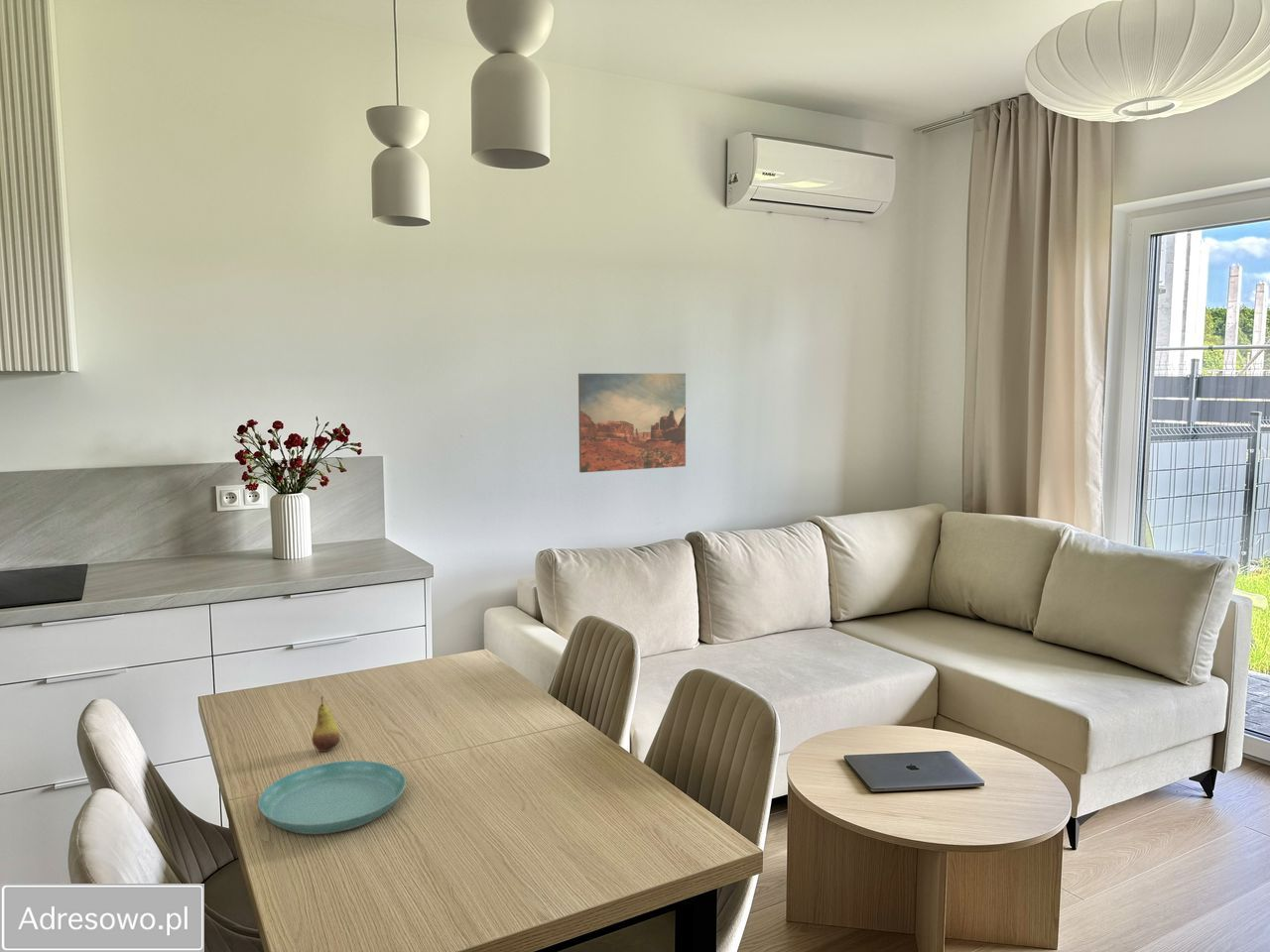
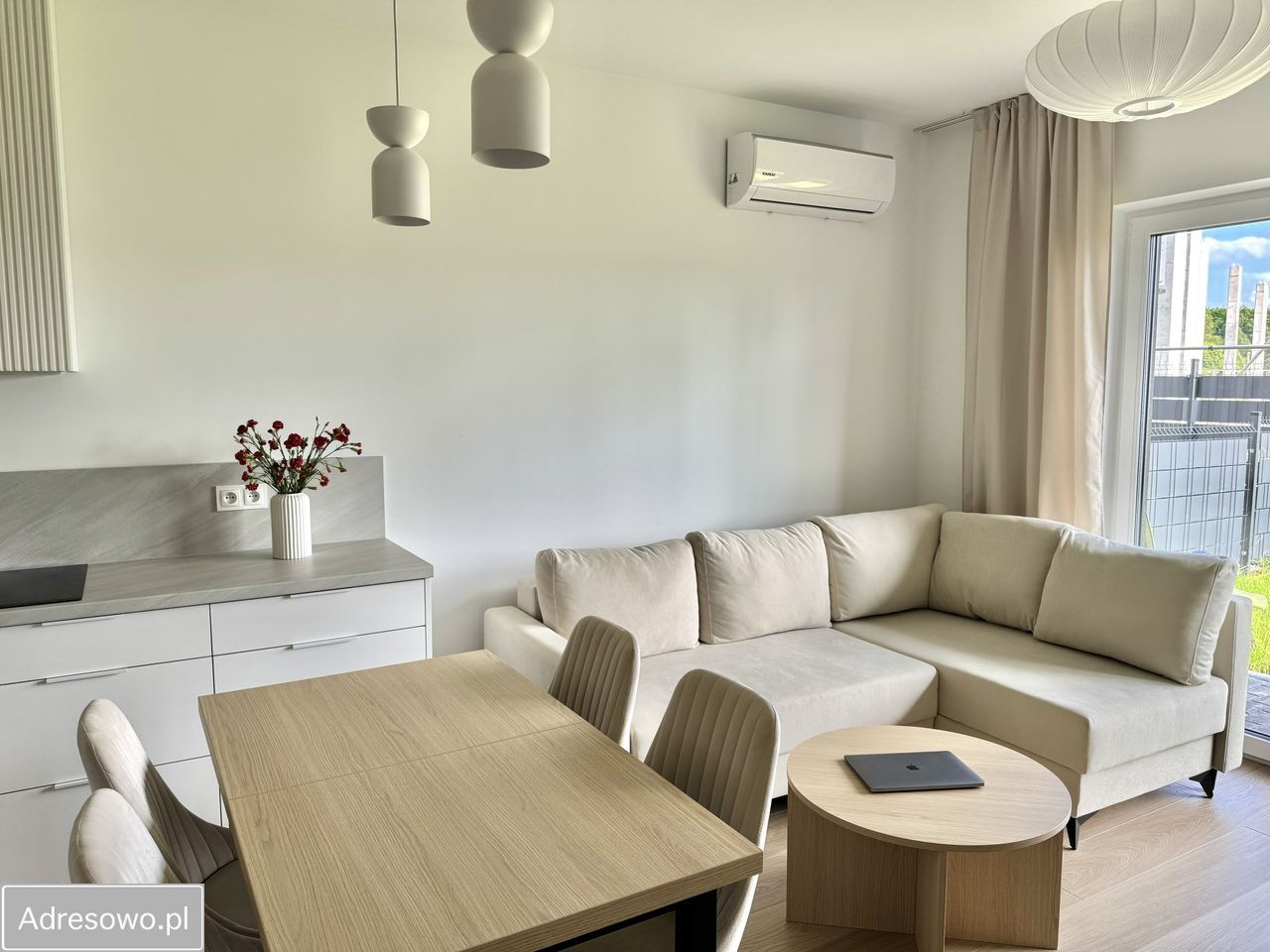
- fruit [311,696,341,753]
- wall art [577,373,687,473]
- saucer [257,760,407,835]
